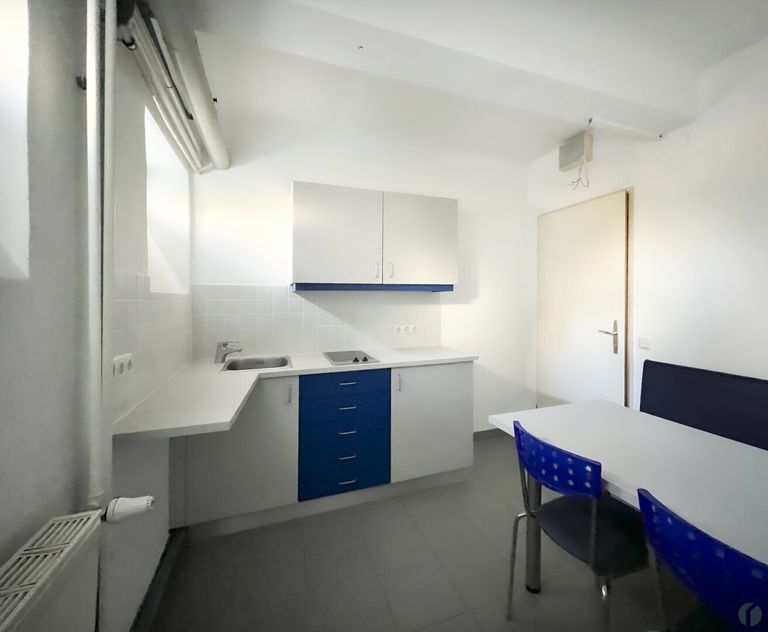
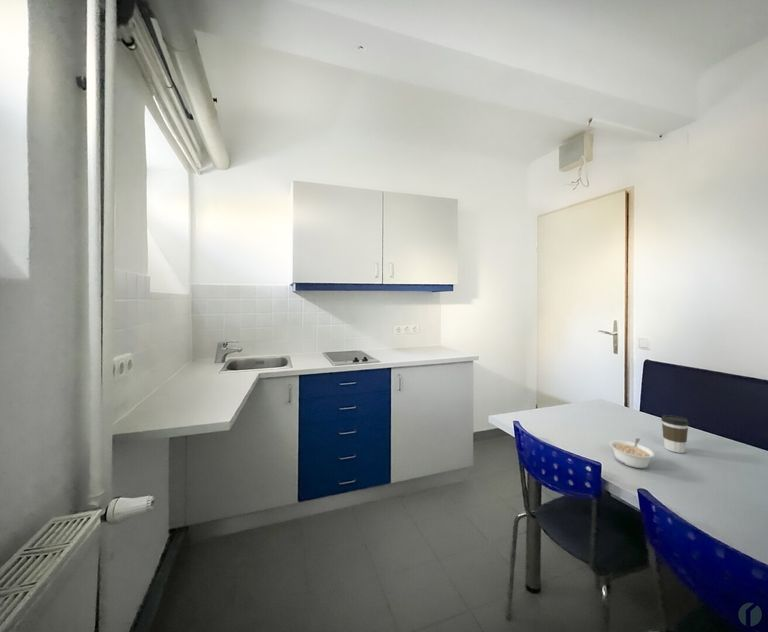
+ coffee cup [660,414,690,454]
+ legume [608,437,656,469]
